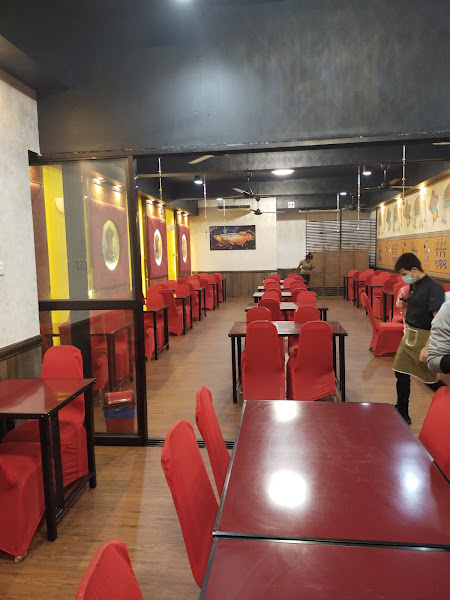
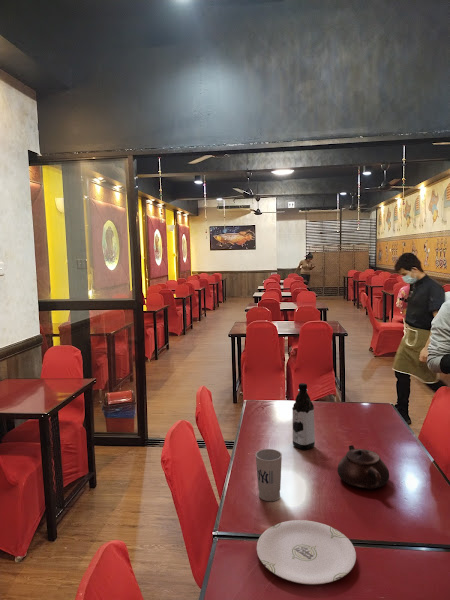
+ water bottle [291,382,316,451]
+ plate [256,519,357,585]
+ cup [254,448,283,502]
+ teapot [336,444,390,490]
